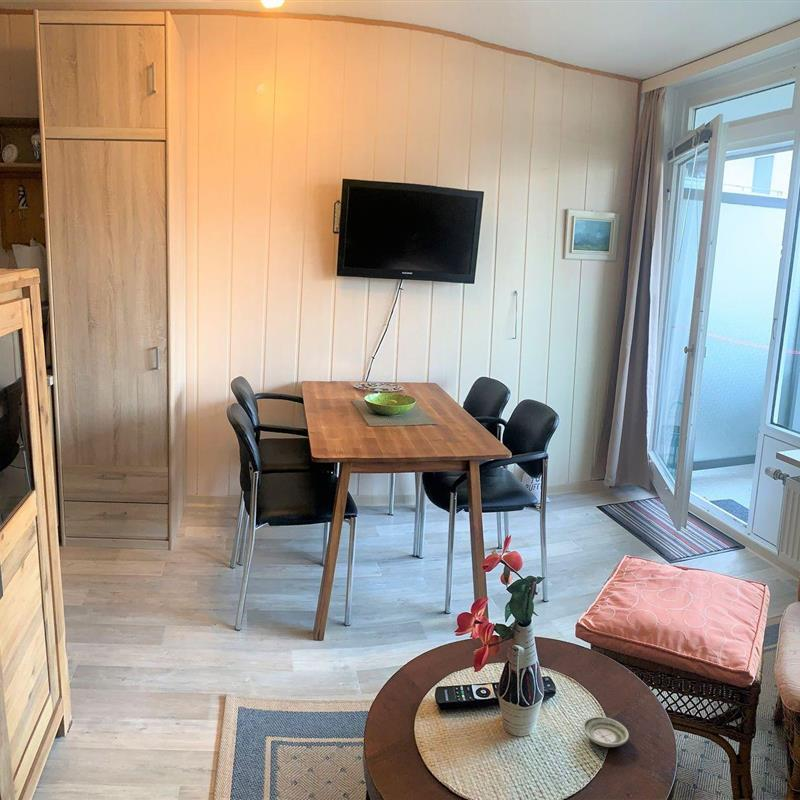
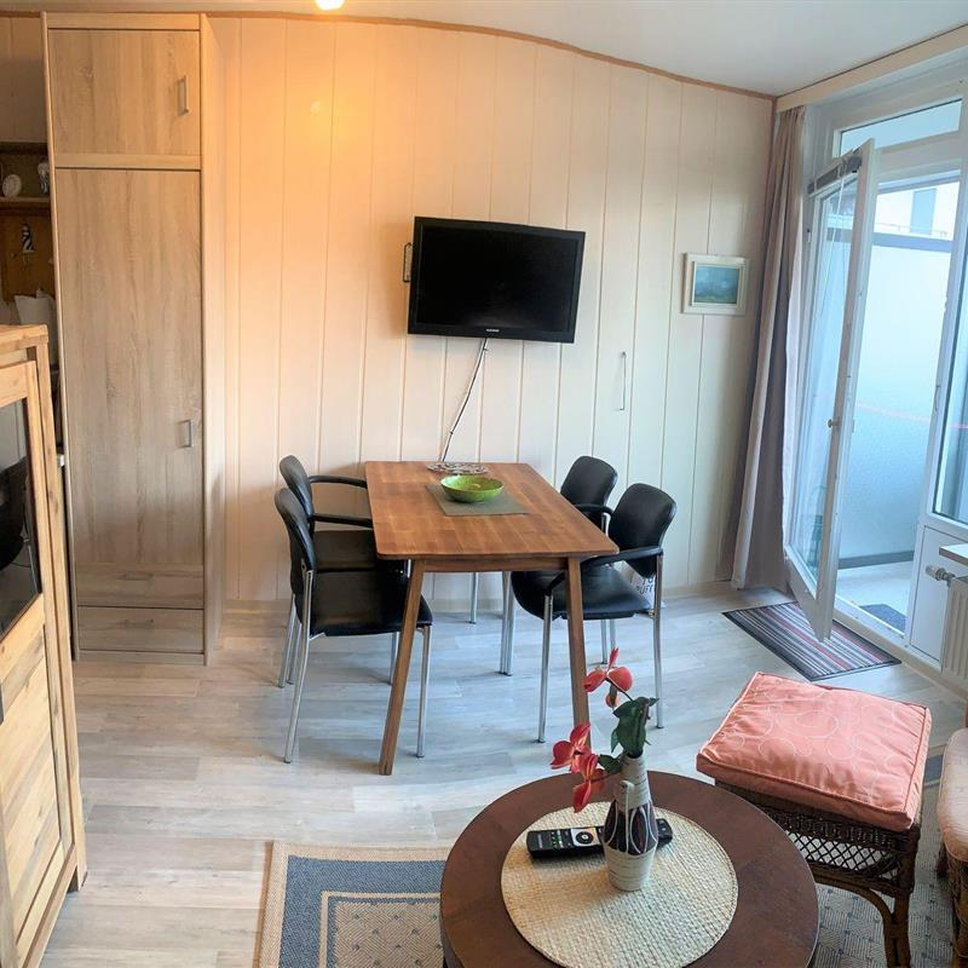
- saucer [581,716,630,748]
